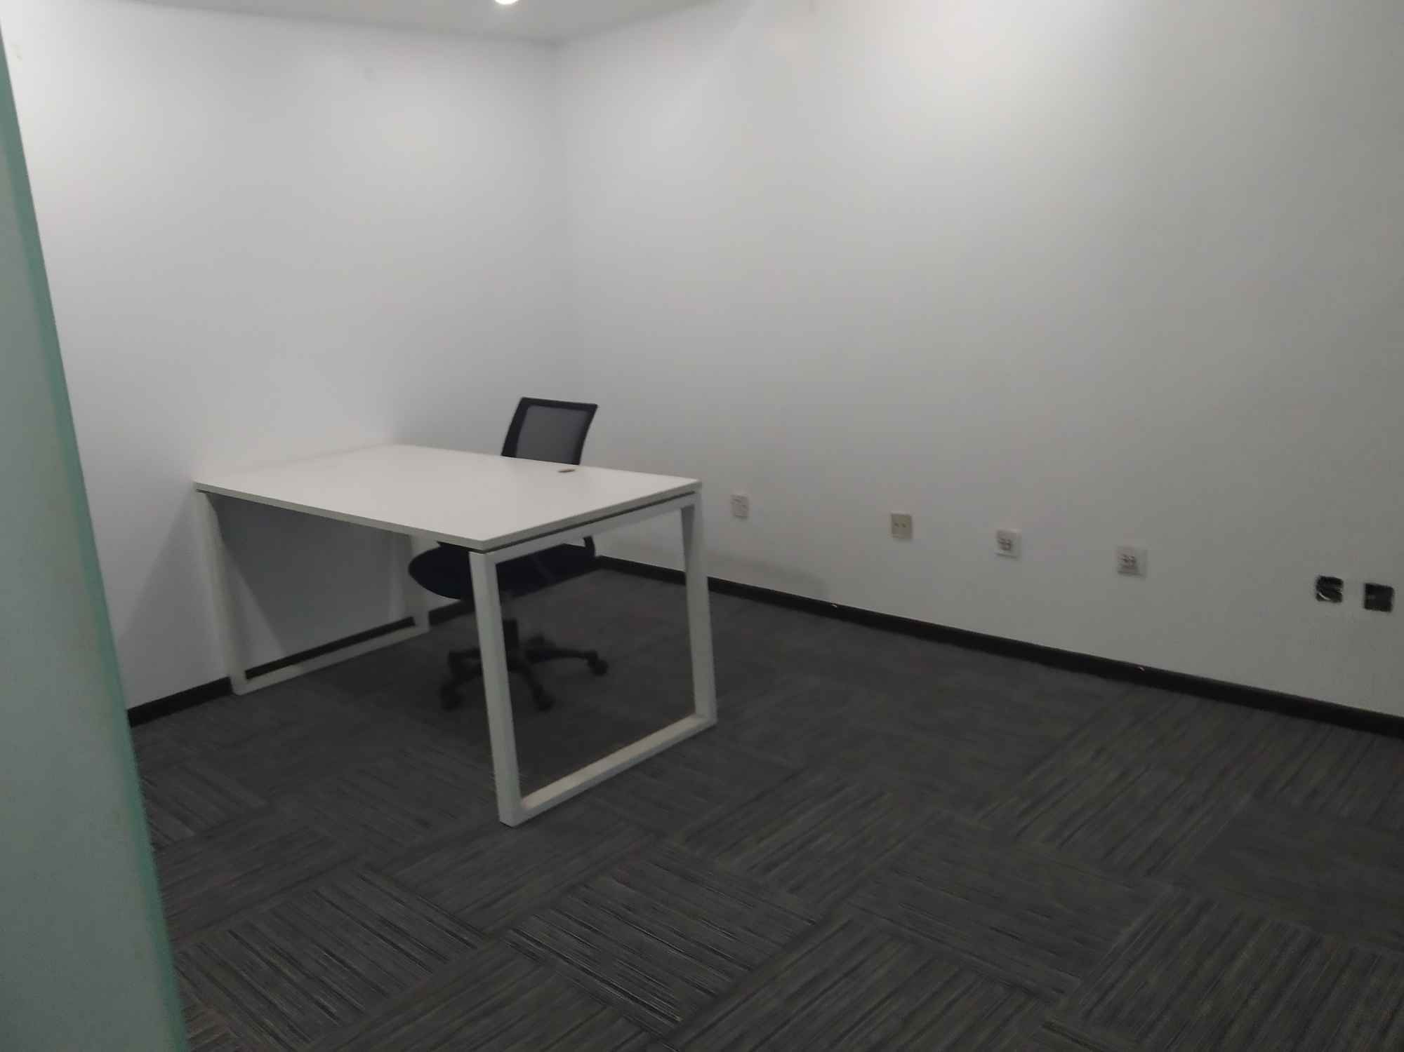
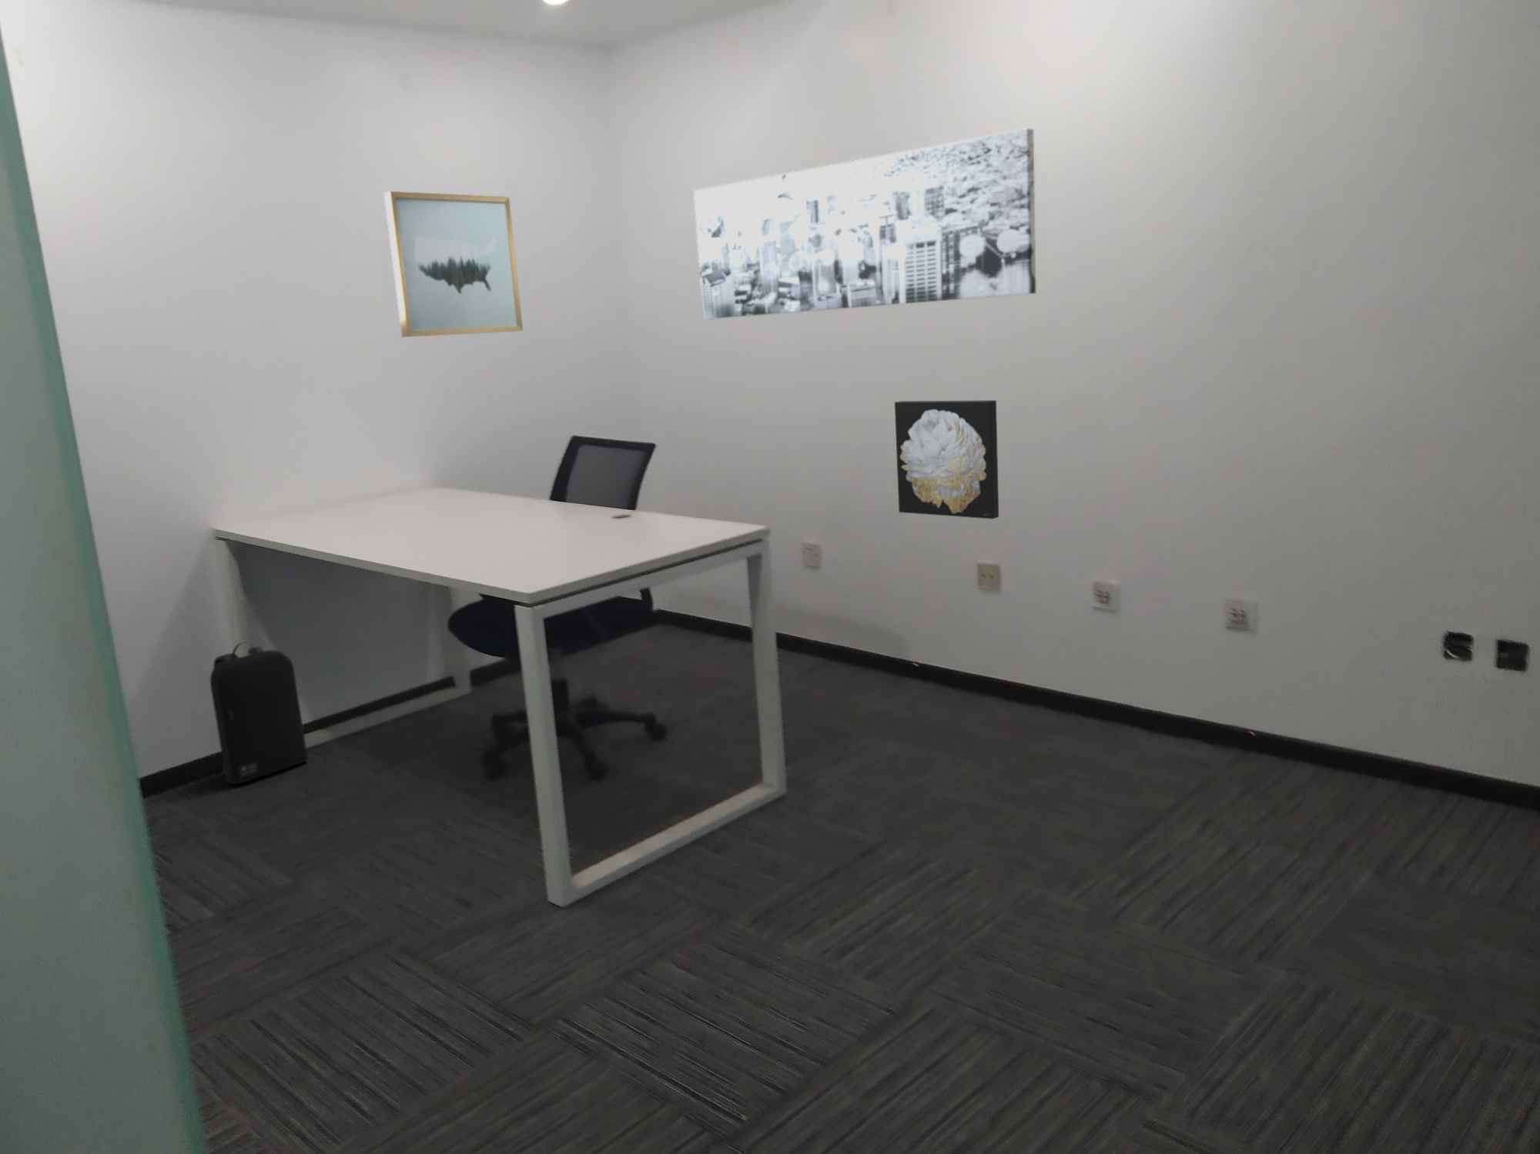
+ wall art [694,127,1037,320]
+ backpack [210,641,309,785]
+ wall art [383,190,524,338]
+ wall art [894,399,999,520]
